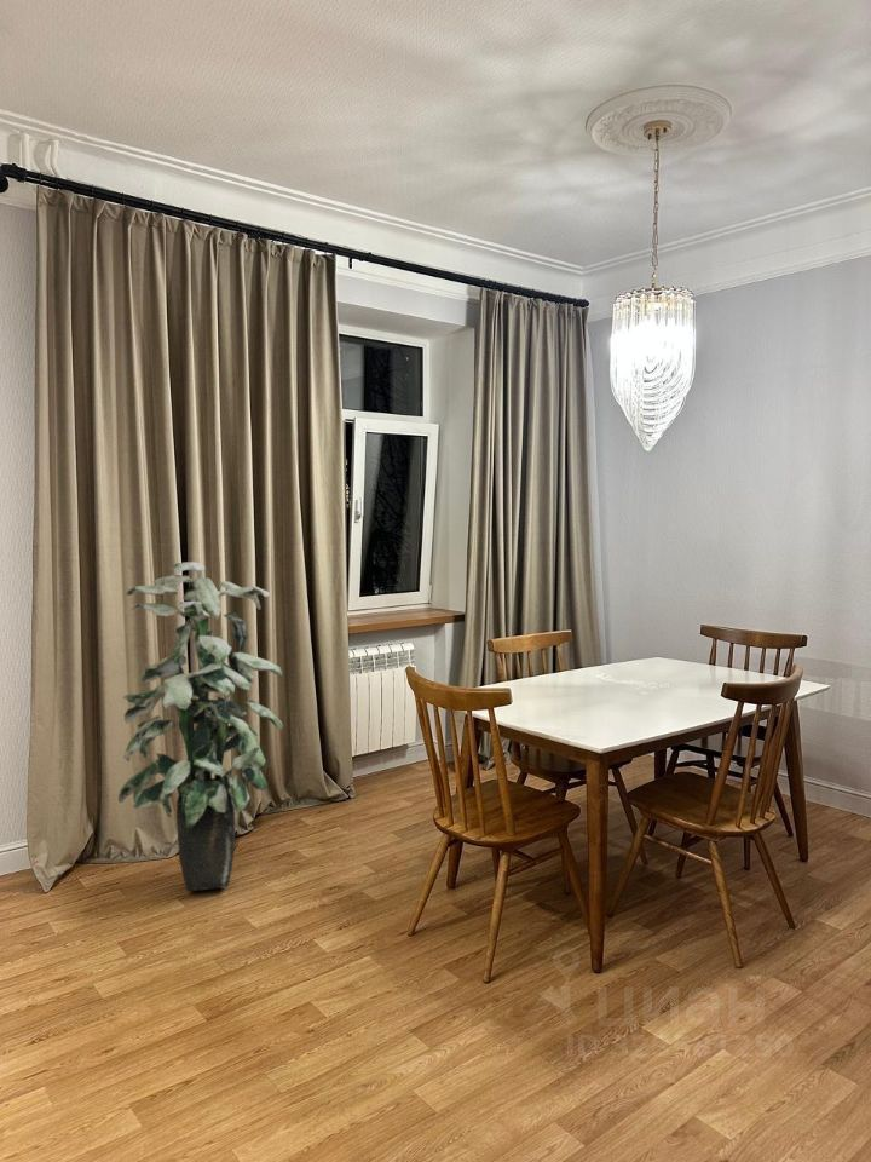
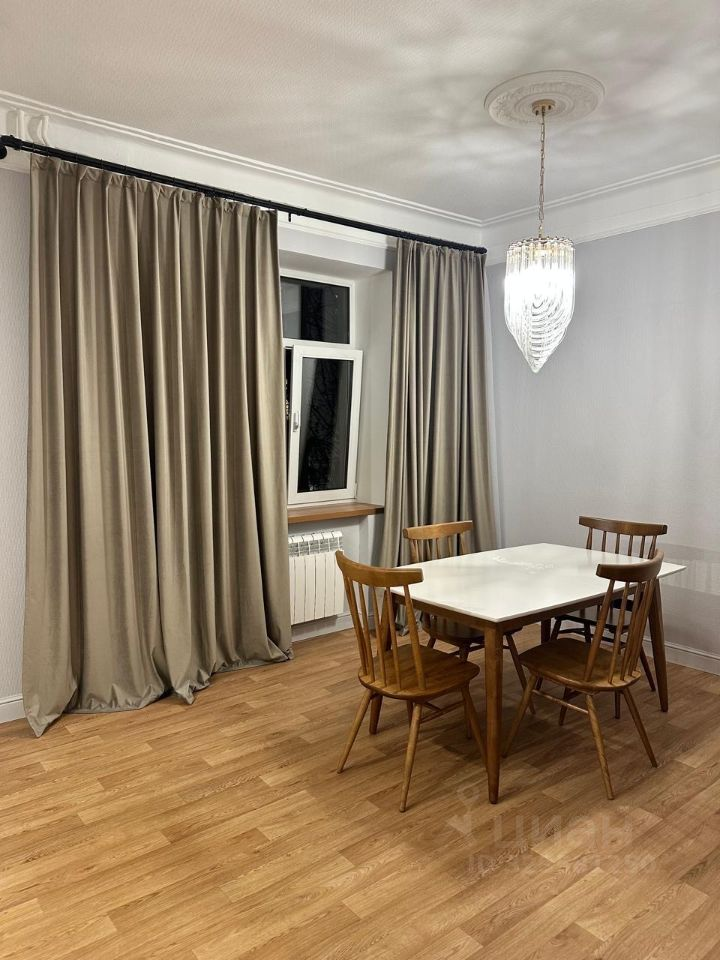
- indoor plant [117,560,284,892]
